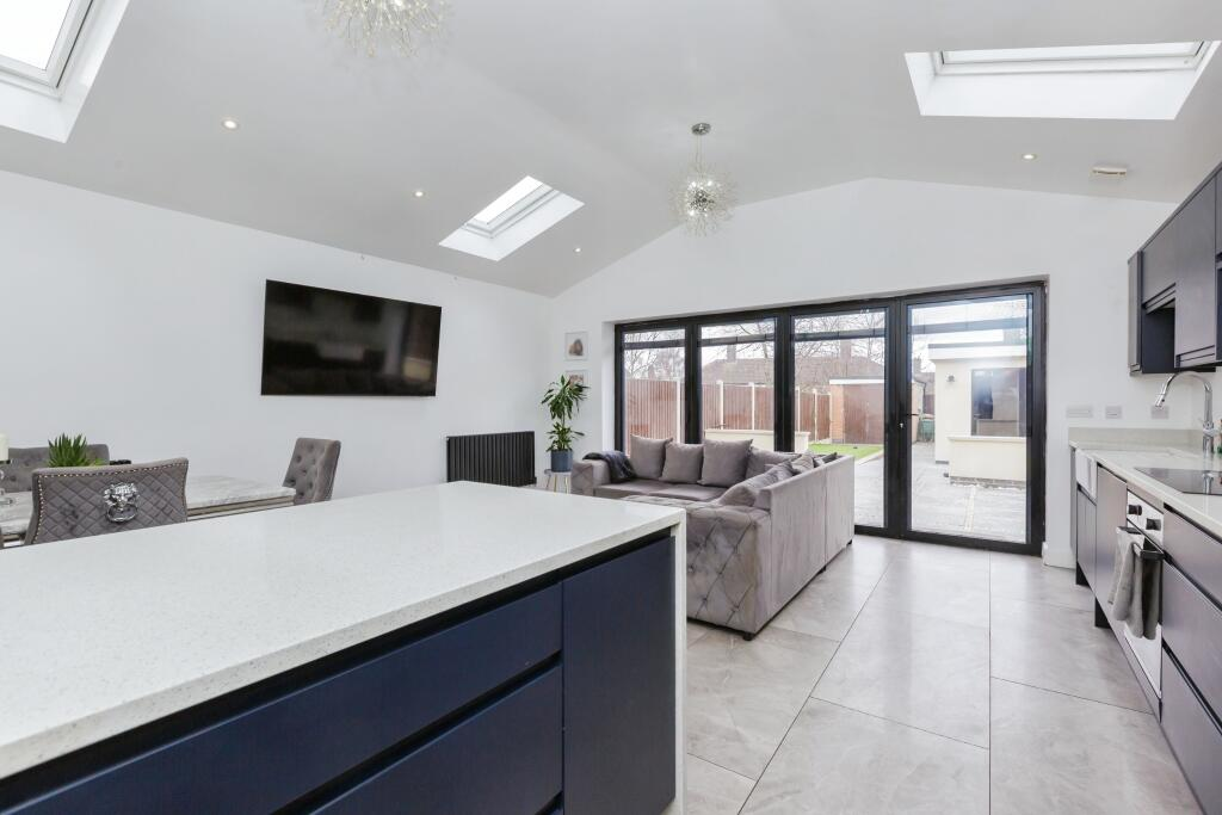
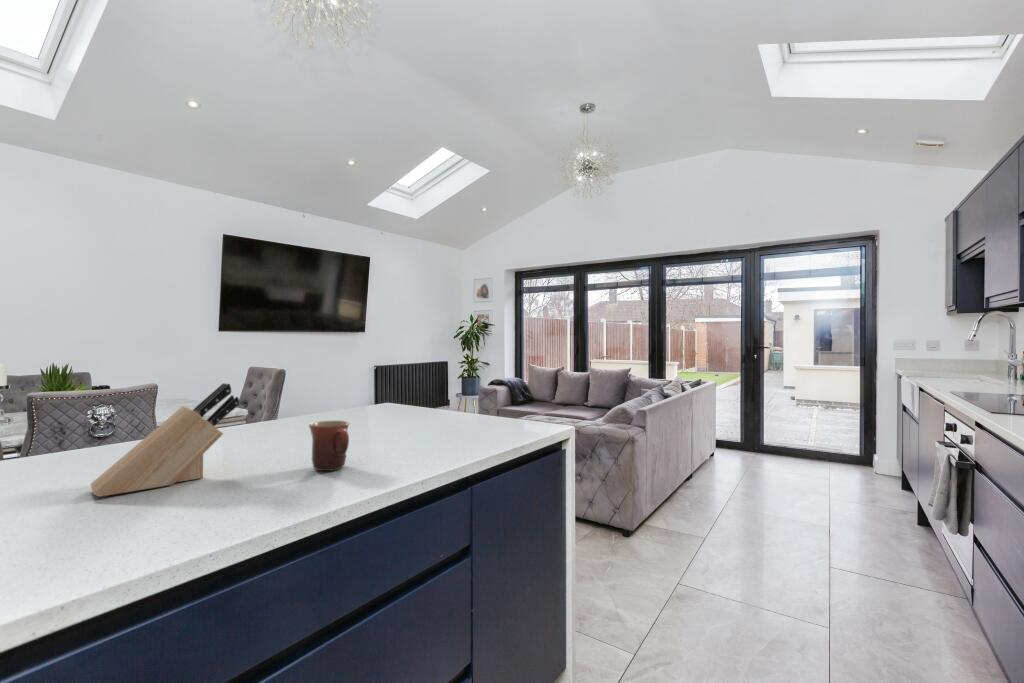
+ knife block [89,382,240,498]
+ mug [308,420,350,472]
